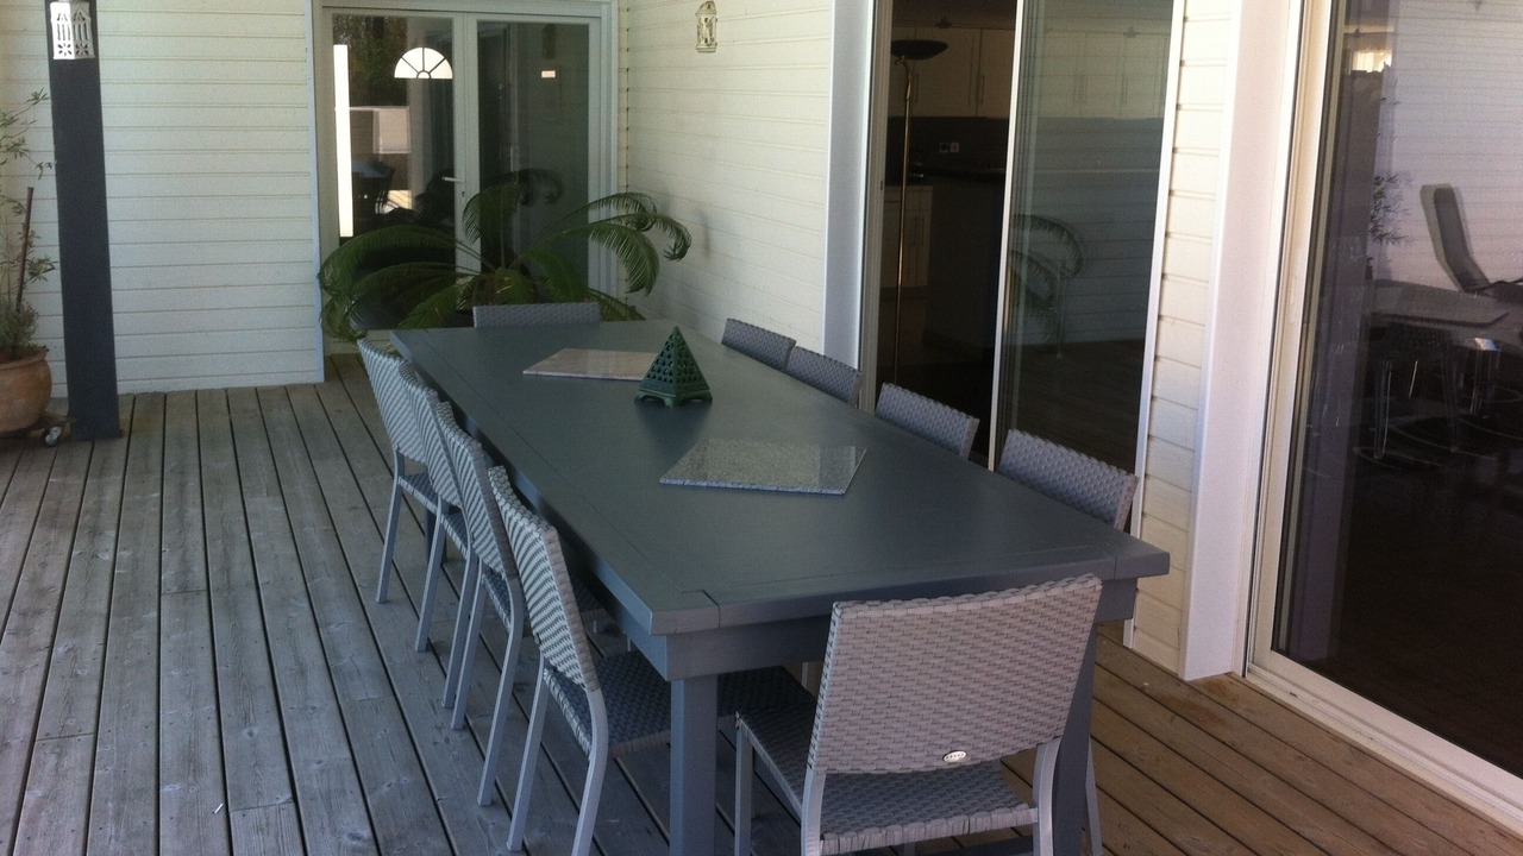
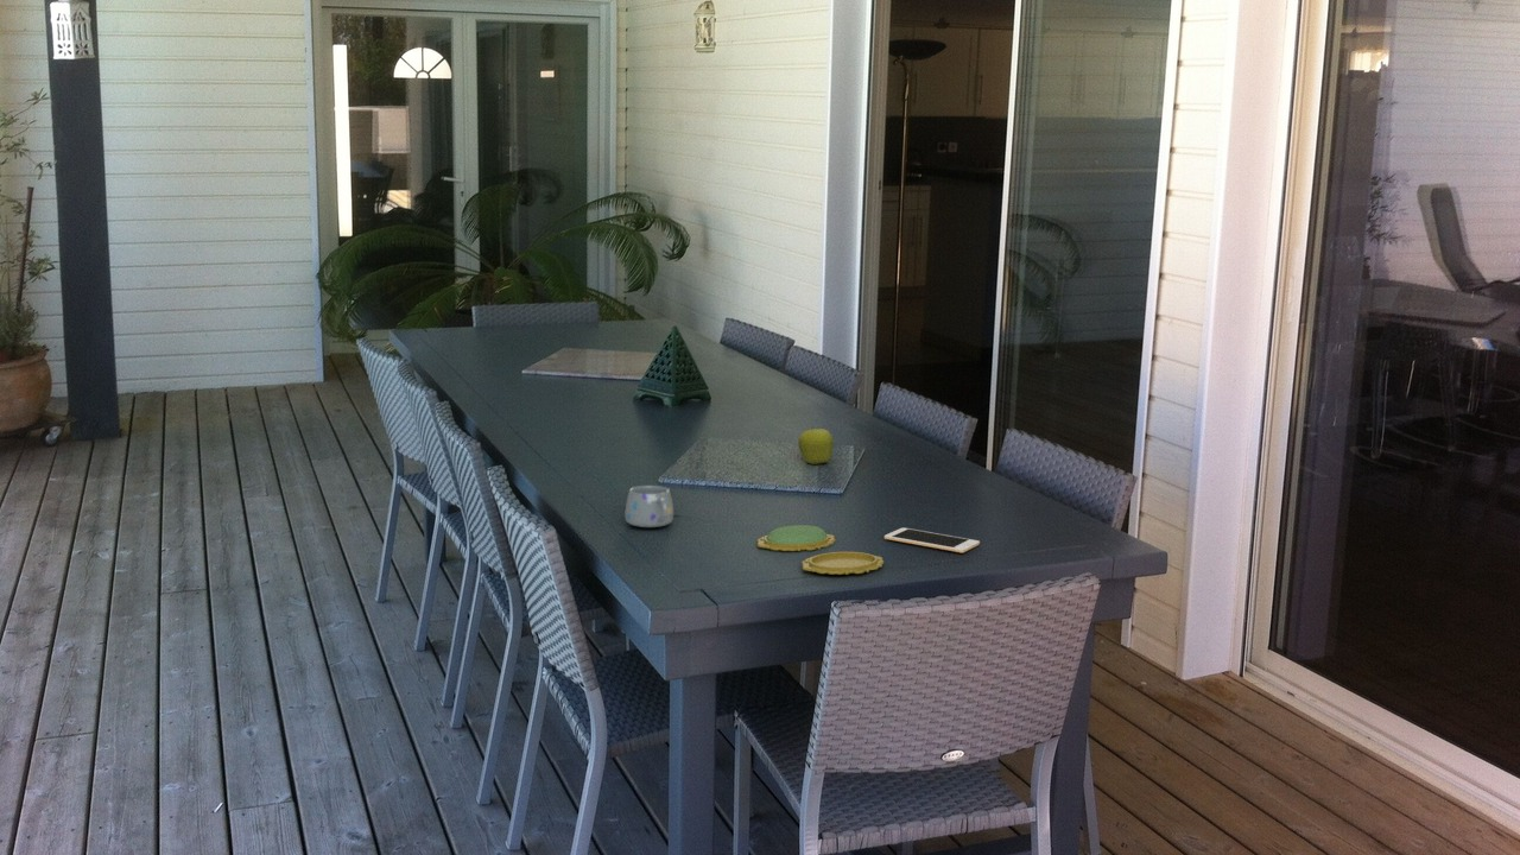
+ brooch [756,524,885,576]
+ mug [623,484,674,528]
+ cell phone [884,526,981,553]
+ fruit [797,428,835,466]
